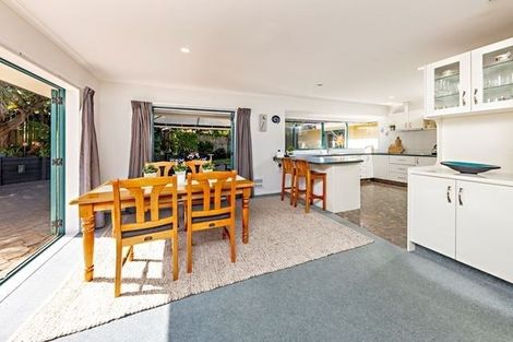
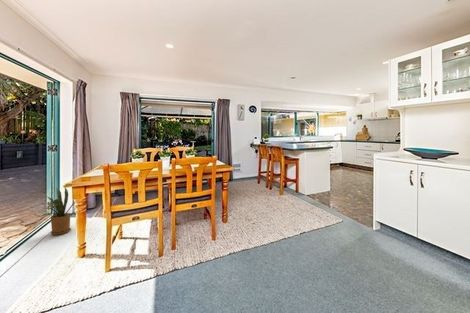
+ house plant [38,187,75,236]
